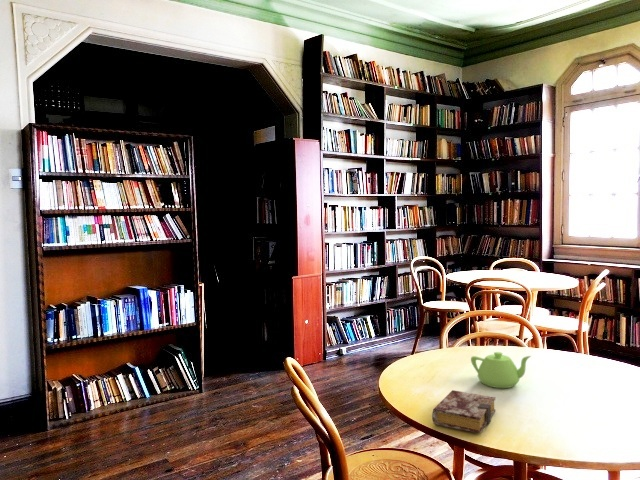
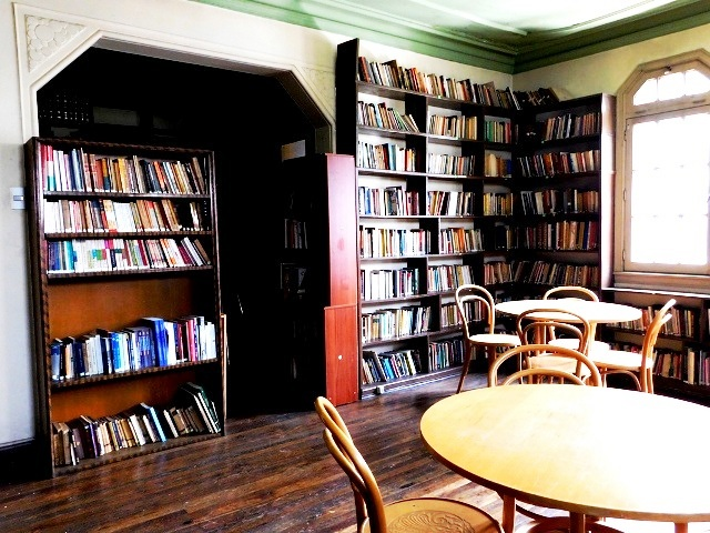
- teapot [470,351,532,389]
- book [431,389,496,434]
